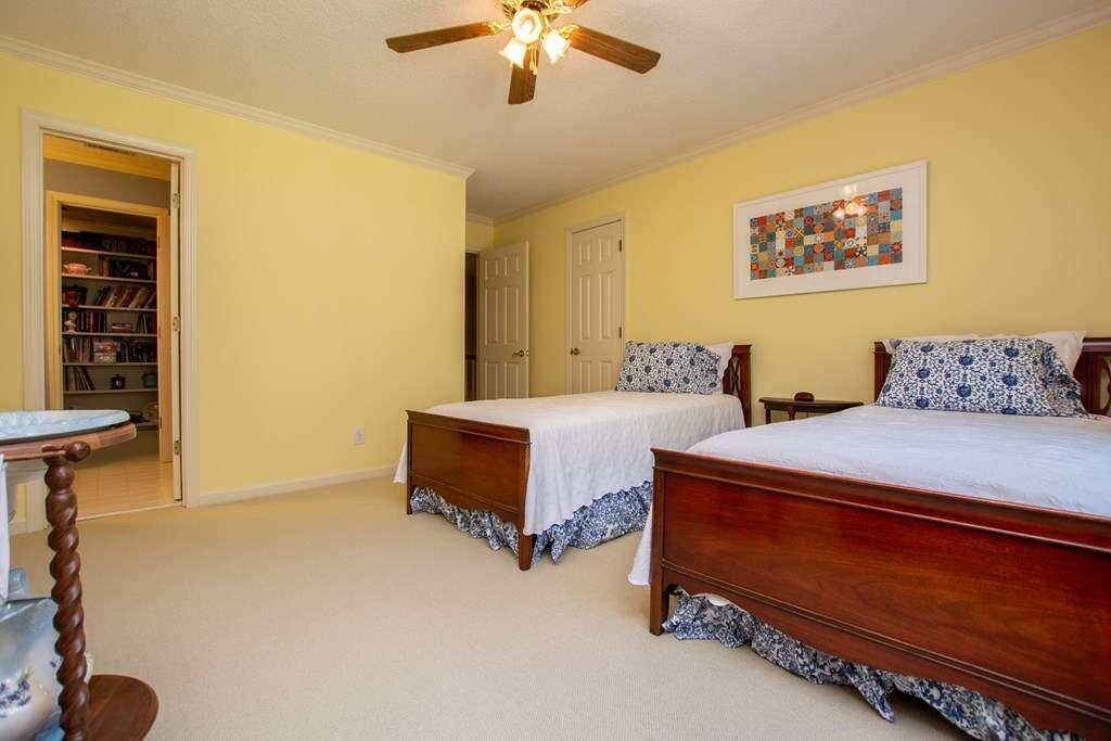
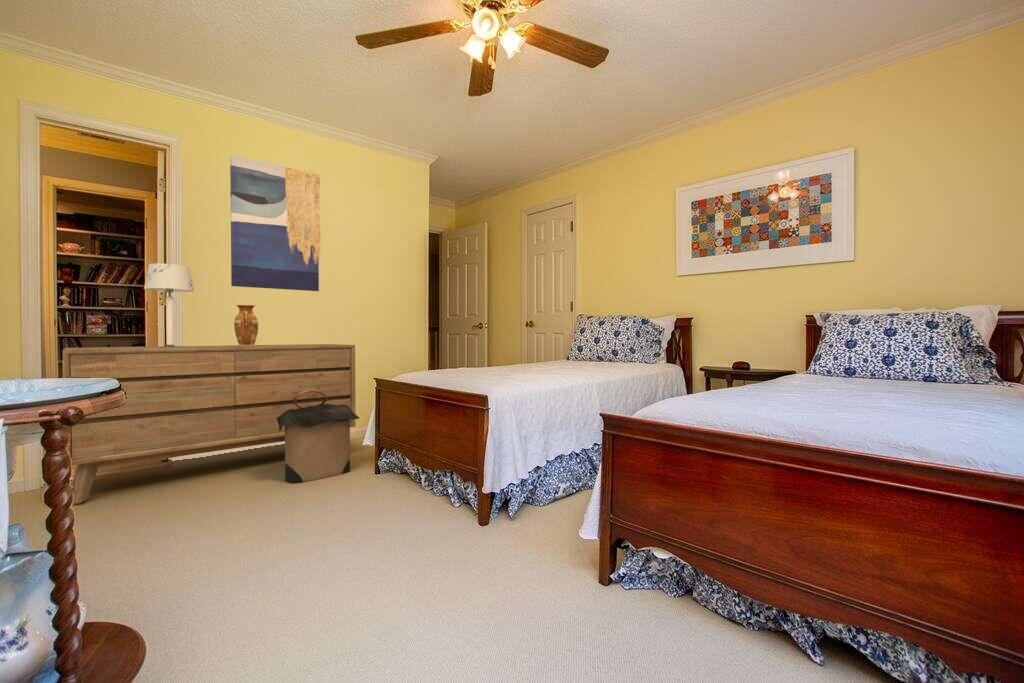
+ table lamp [143,262,195,347]
+ vase [233,304,259,346]
+ wall art [229,154,322,292]
+ dresser [62,343,357,504]
+ laundry hamper [276,390,361,484]
